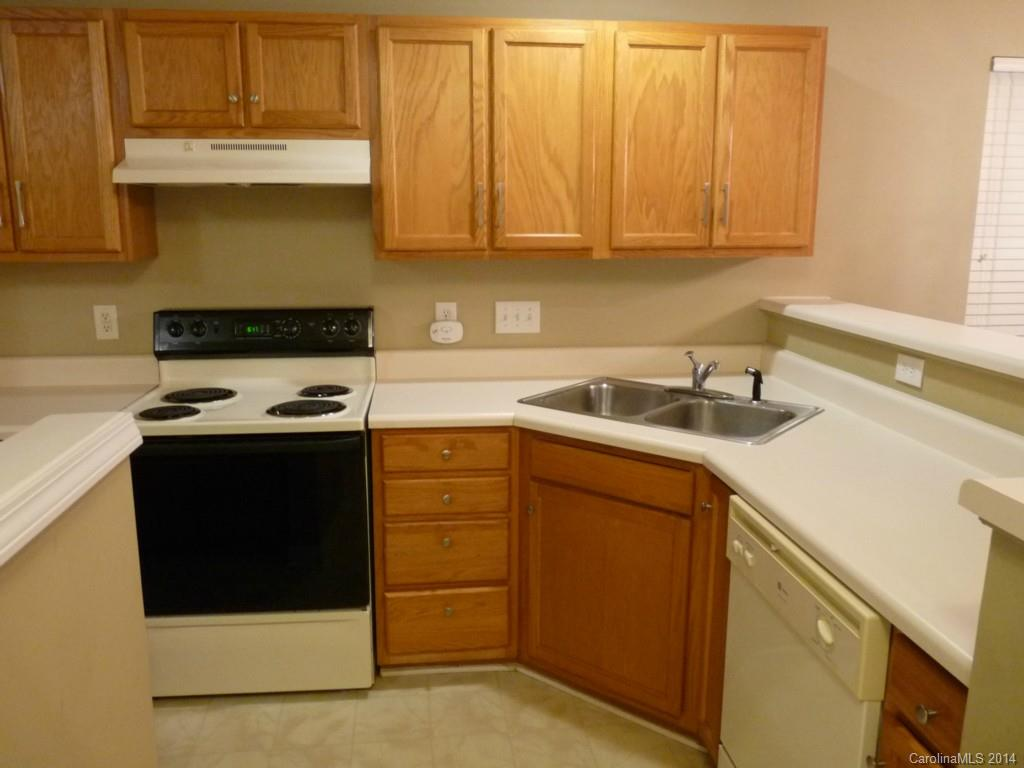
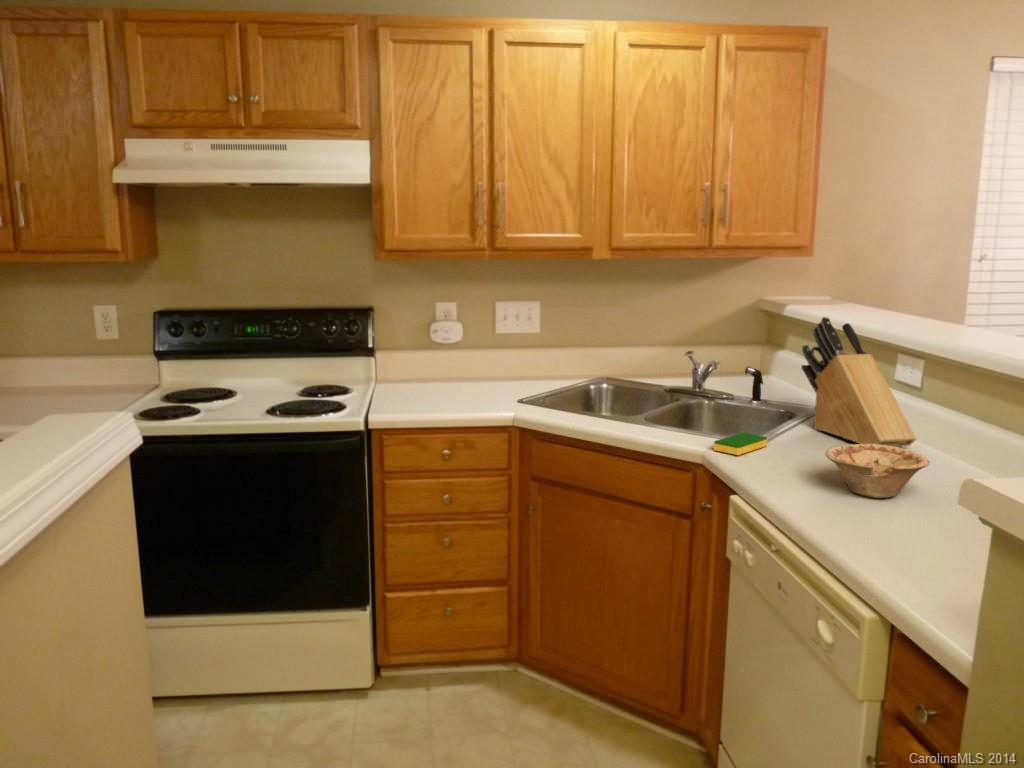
+ knife block [800,316,917,448]
+ dish [824,443,931,499]
+ dish sponge [713,432,768,456]
